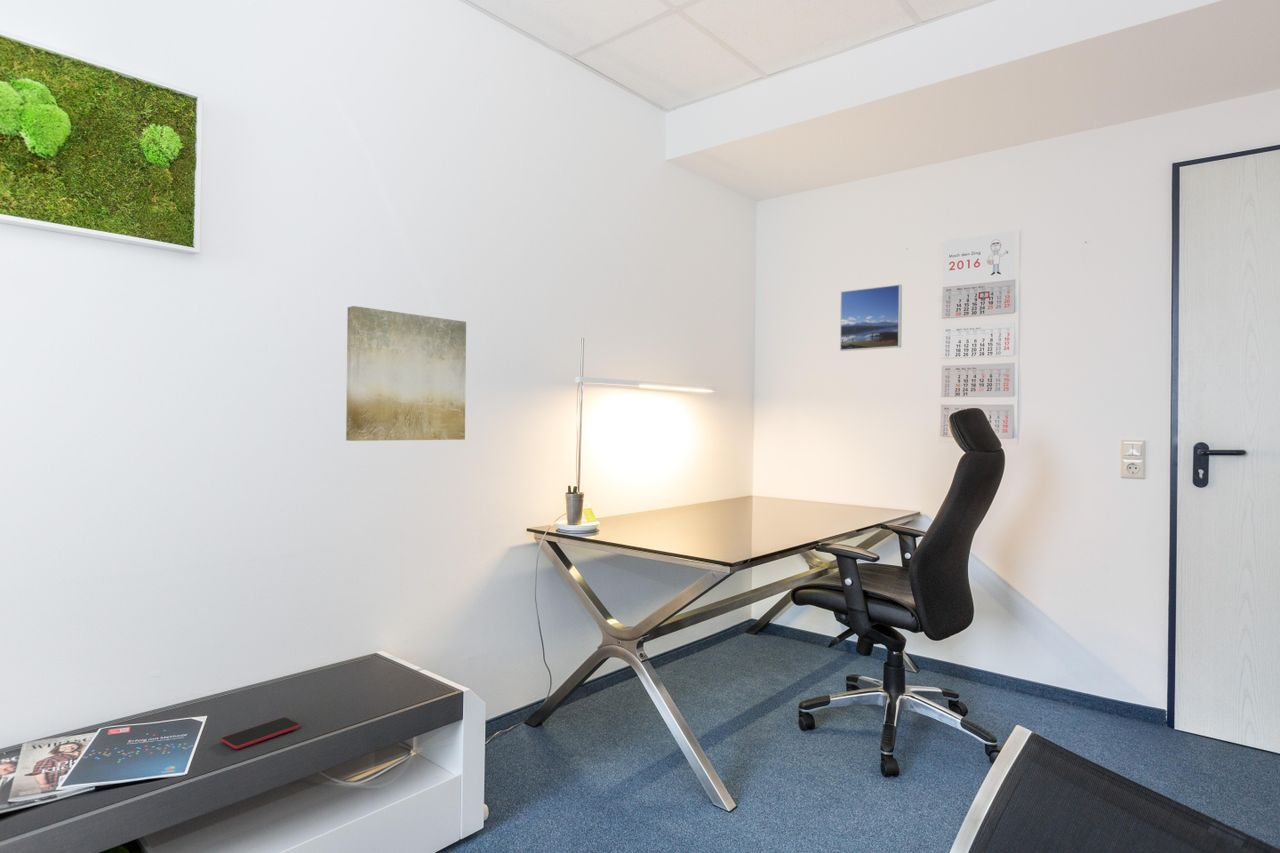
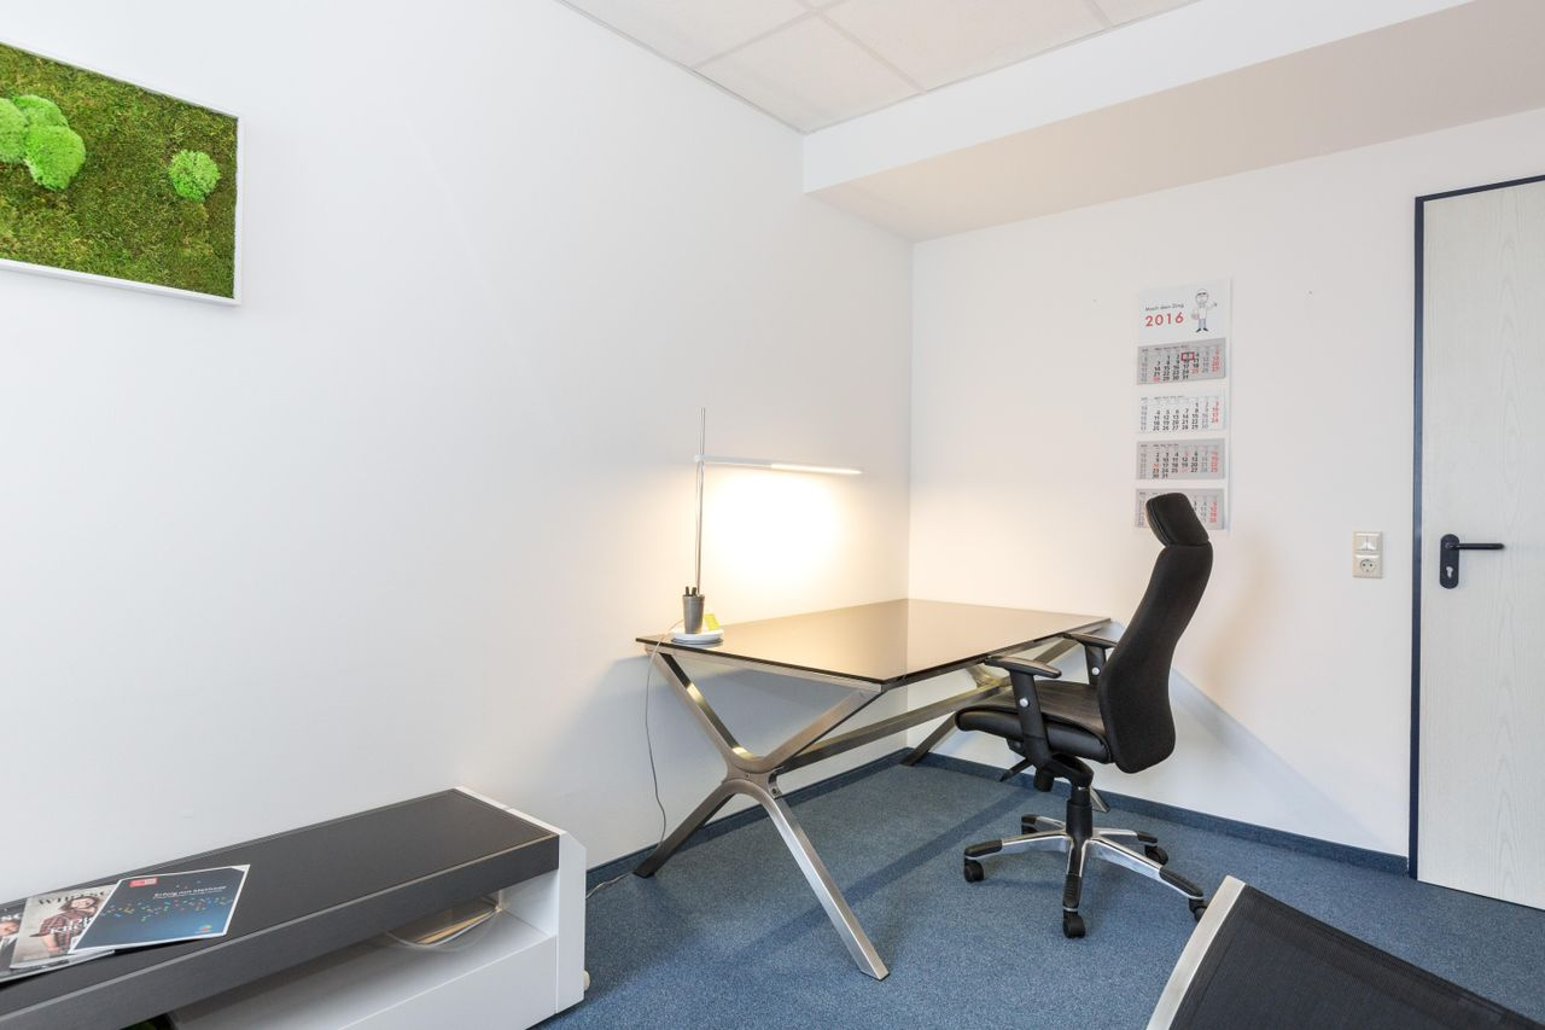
- wall art [345,305,467,442]
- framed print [839,283,903,352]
- smartphone [220,716,301,750]
